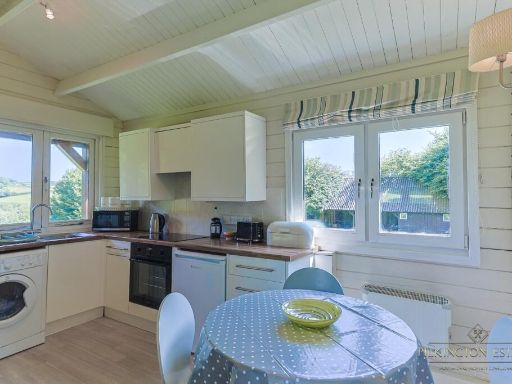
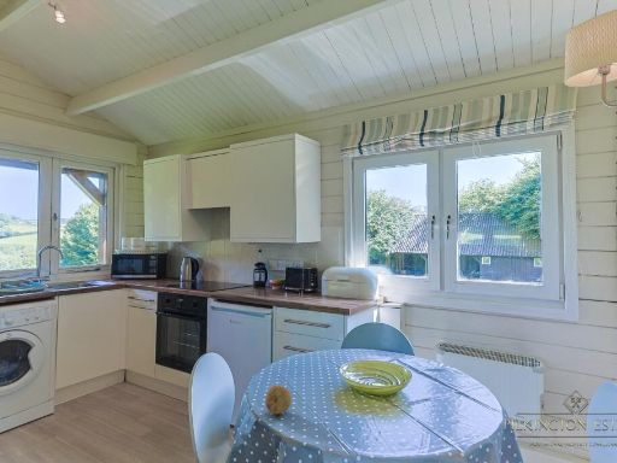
+ fruit [264,383,293,415]
